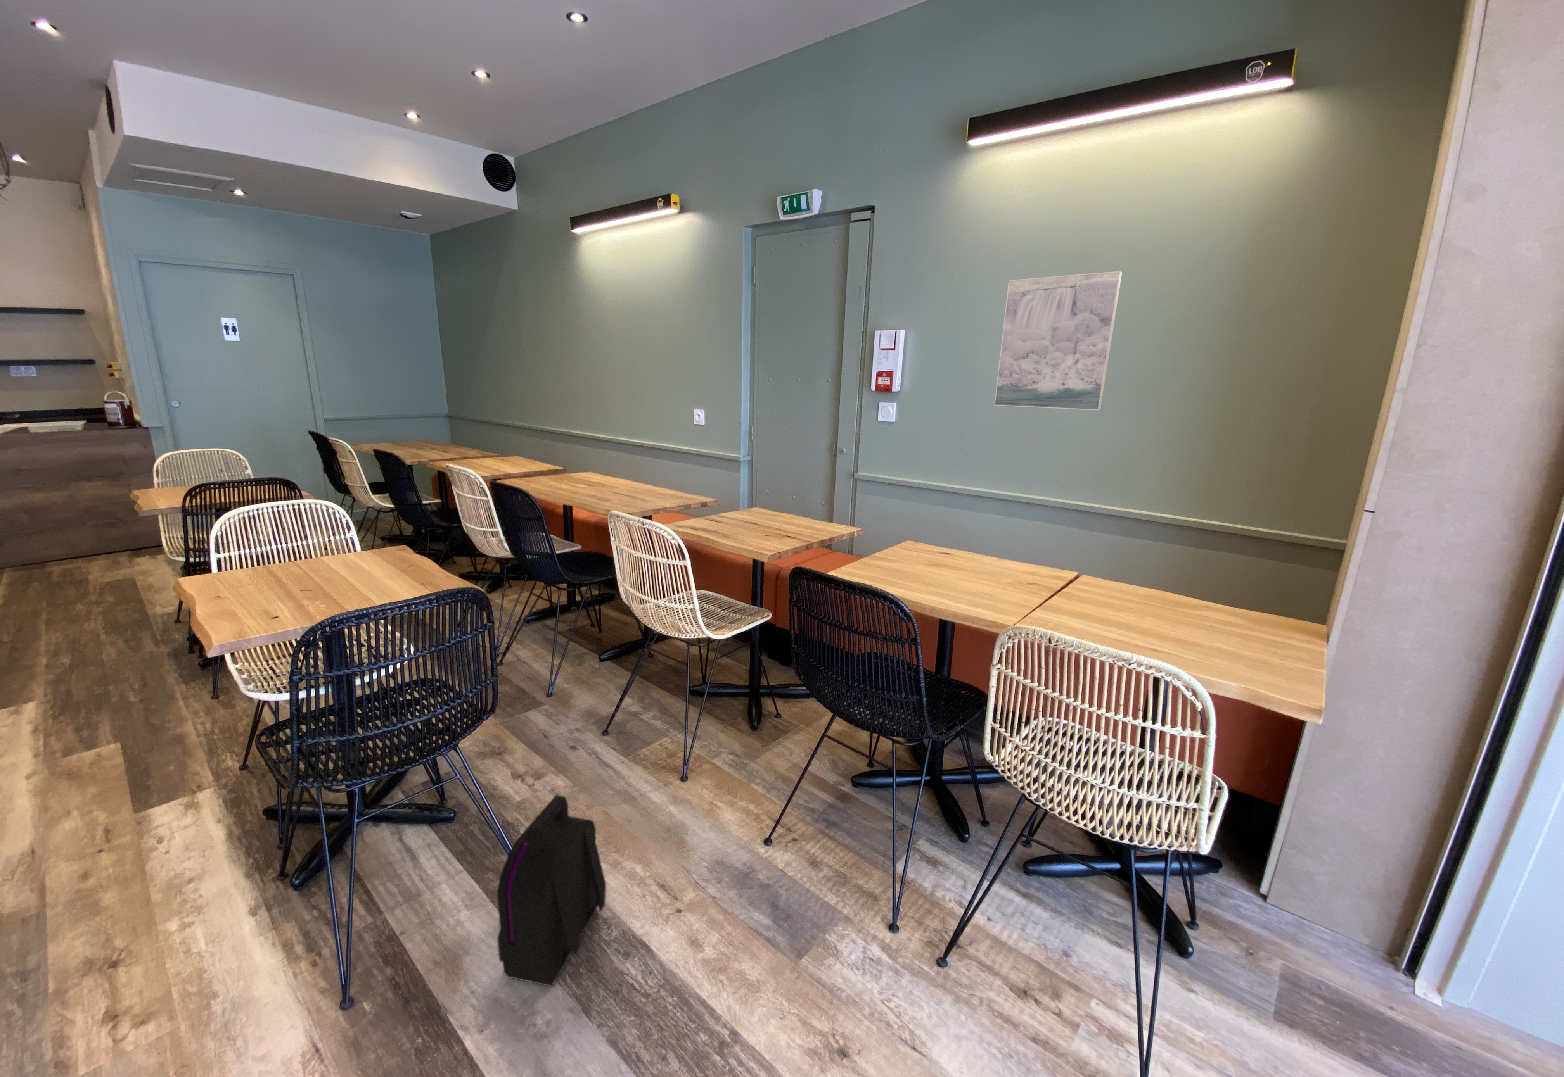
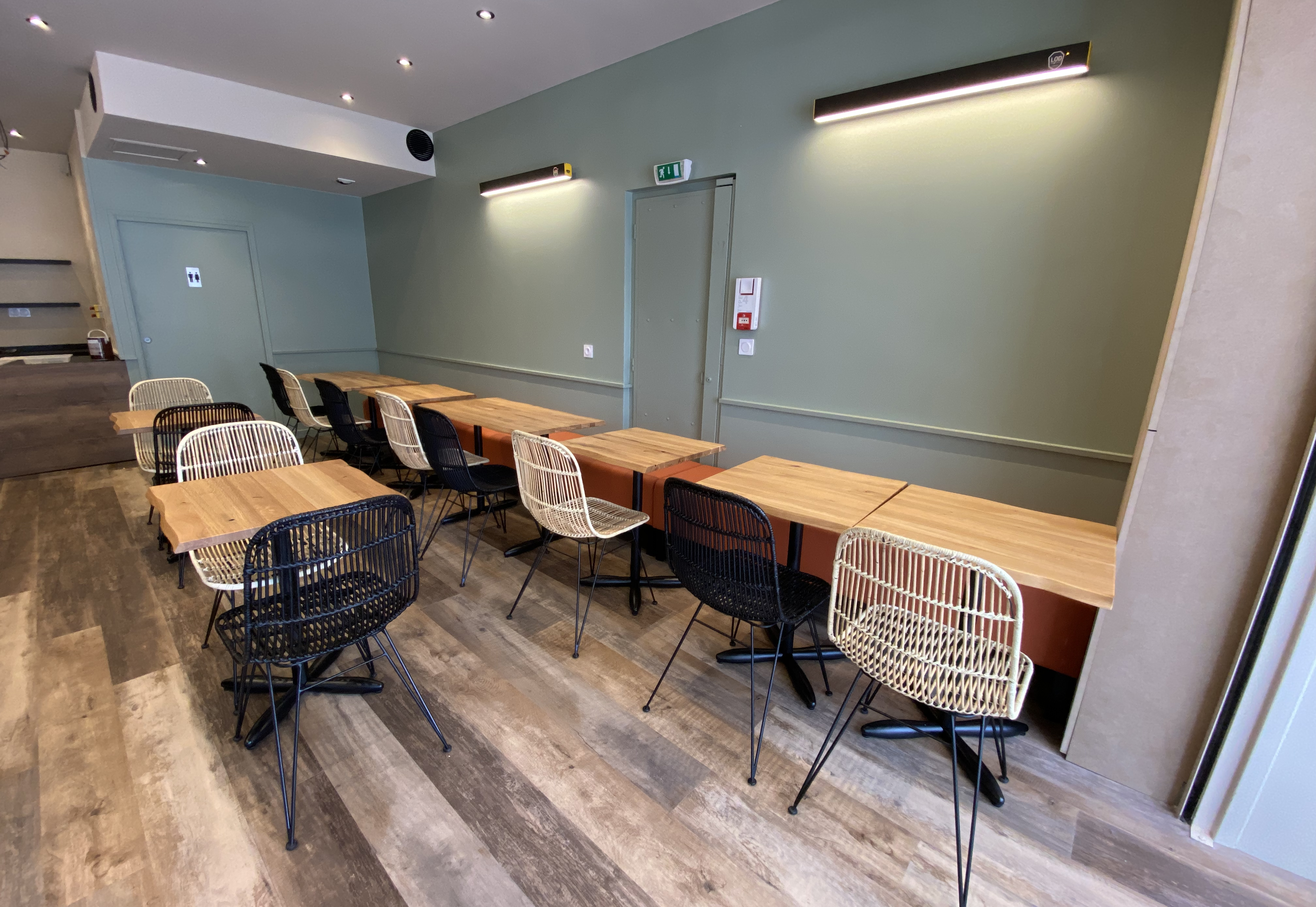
- backpack [497,794,606,988]
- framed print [994,271,1123,411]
